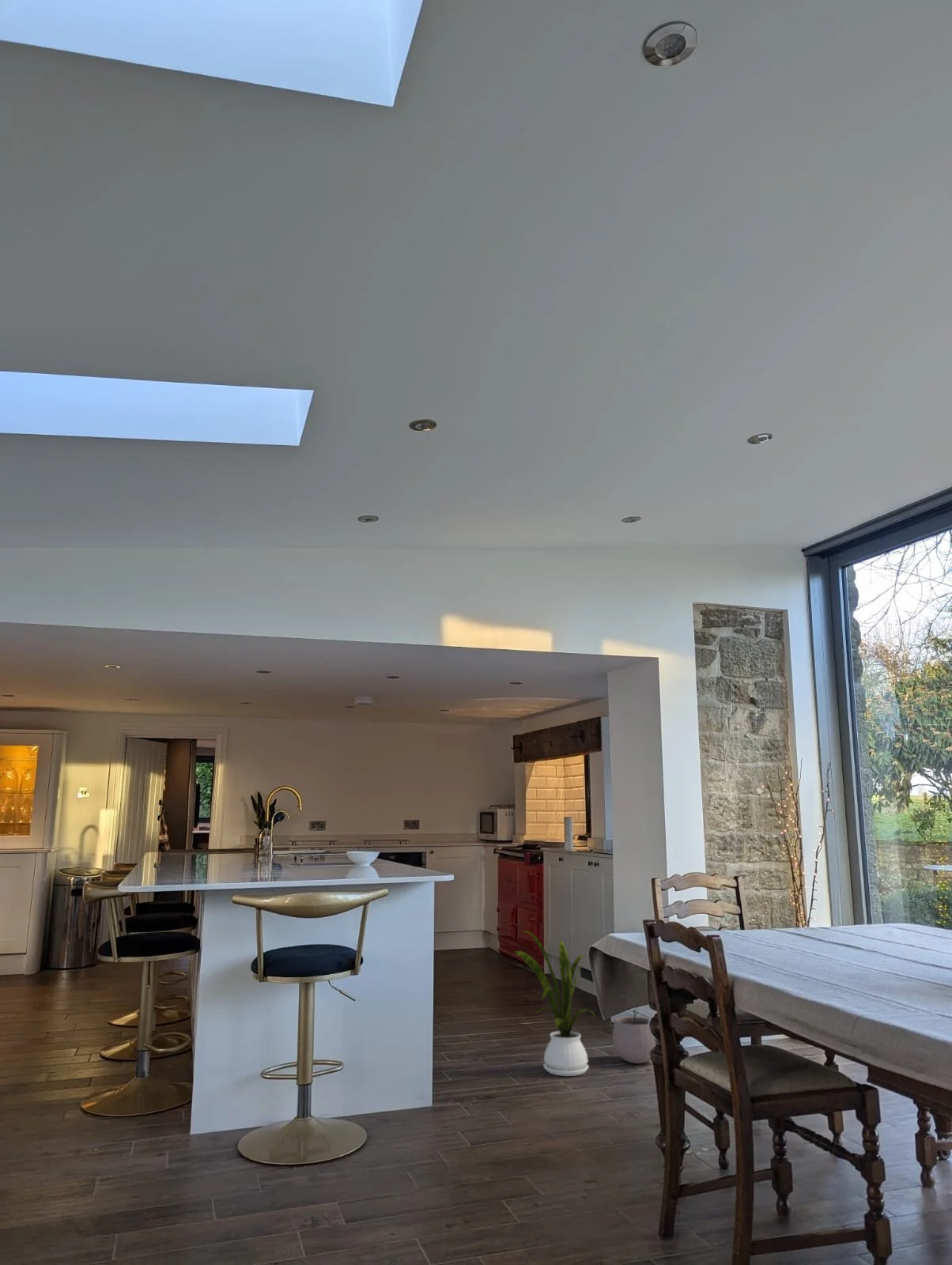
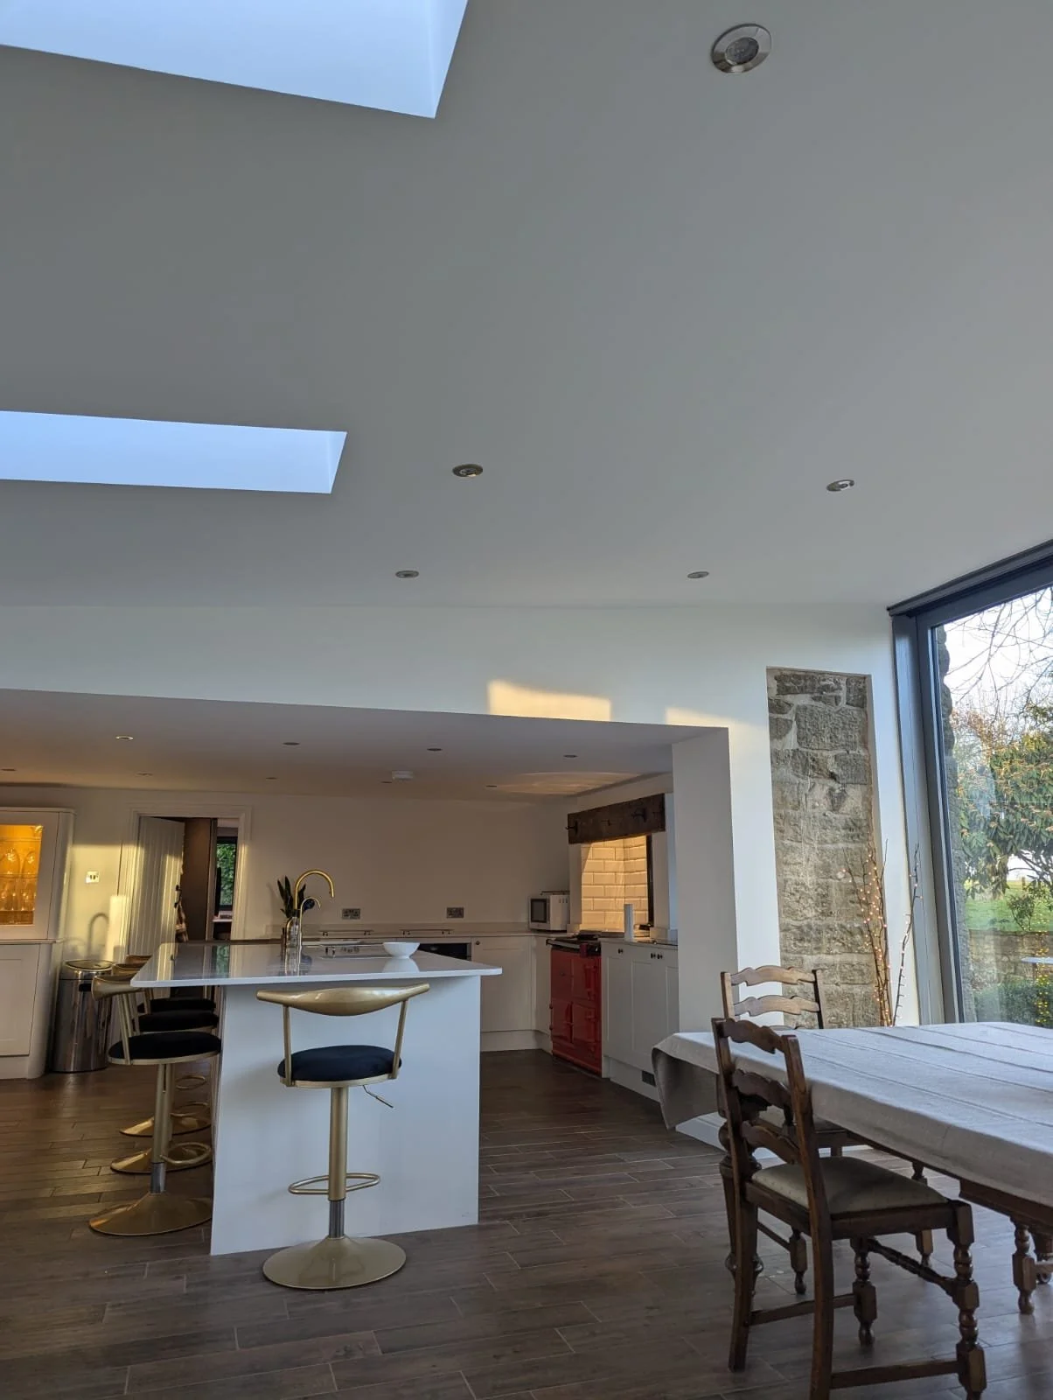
- house plant [513,929,595,1077]
- plant pot [612,1008,656,1064]
